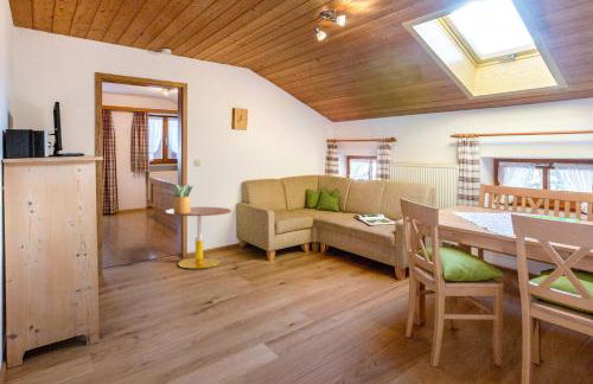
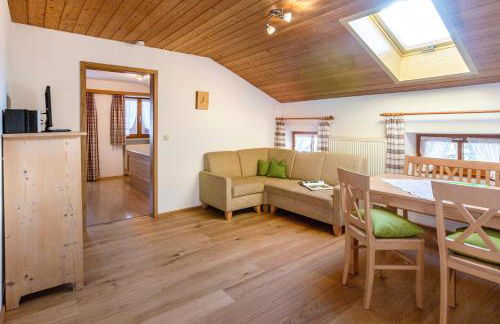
- side table [165,206,232,269]
- potted plant [171,183,193,213]
